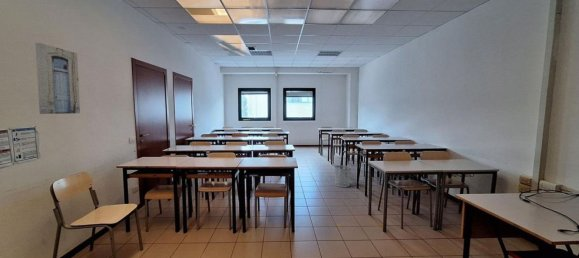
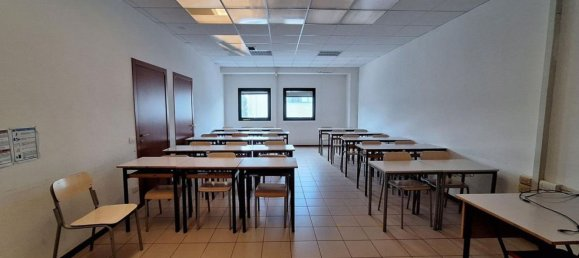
- waste bin [334,165,352,188]
- wall art [34,42,81,115]
